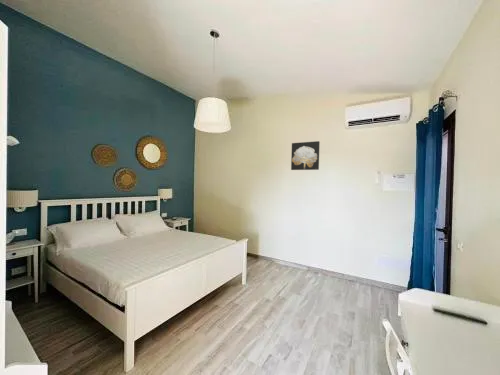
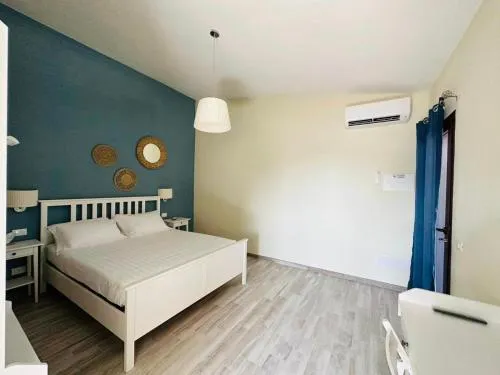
- wall art [290,140,321,171]
